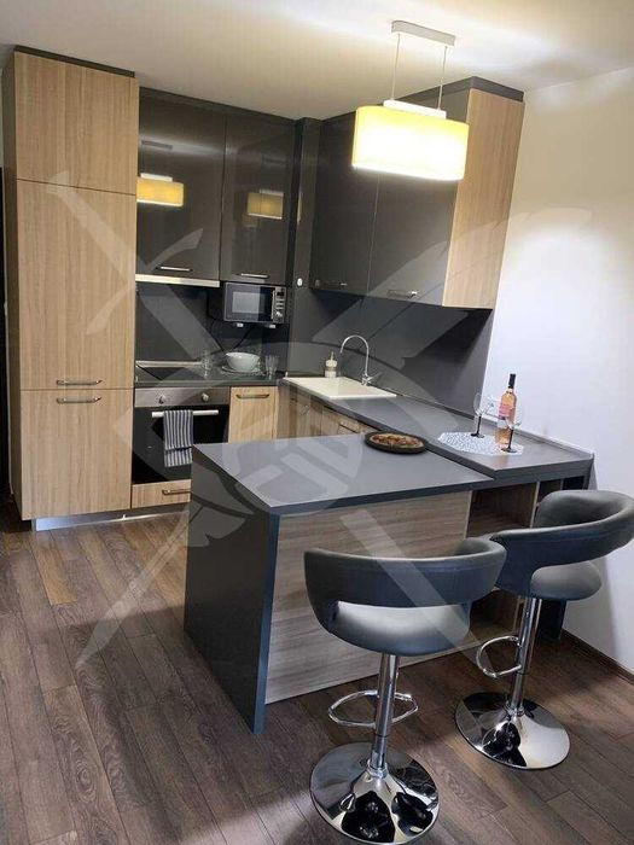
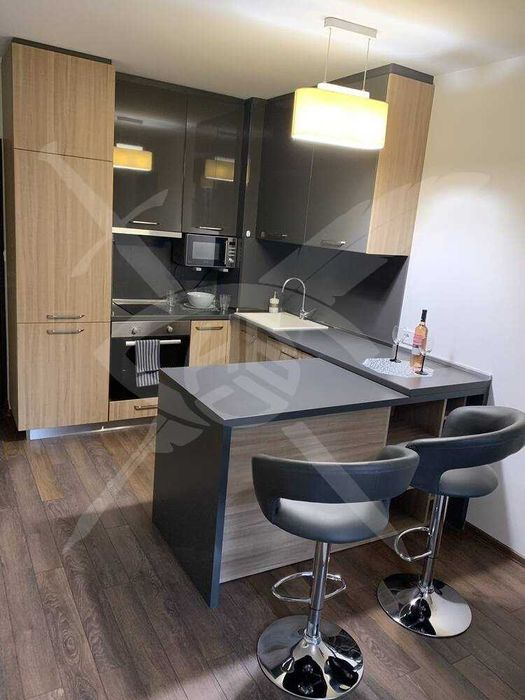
- plate [363,430,430,454]
